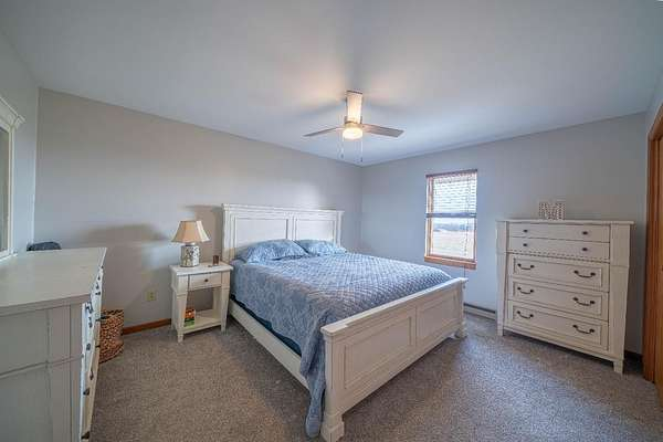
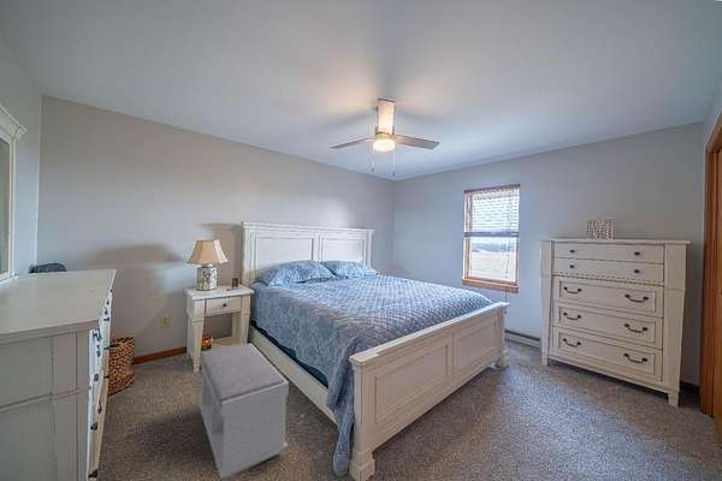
+ bench [199,343,290,480]
